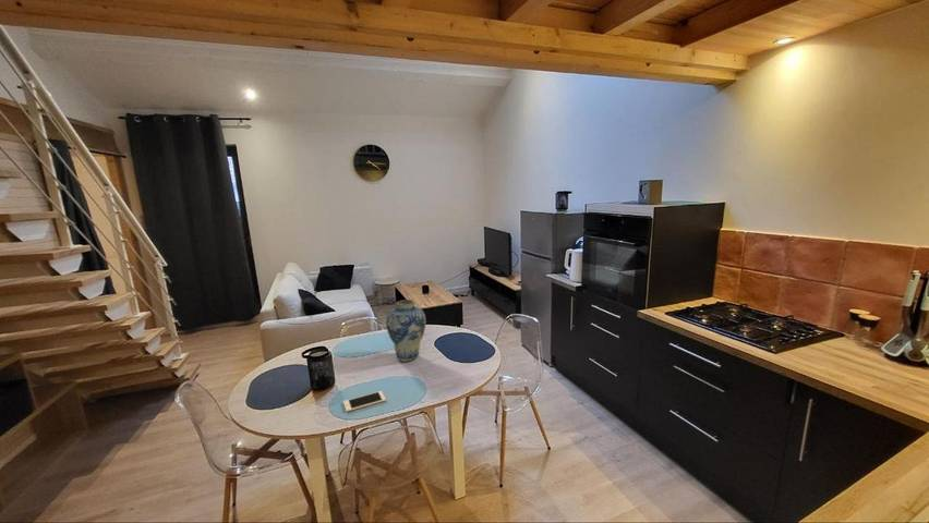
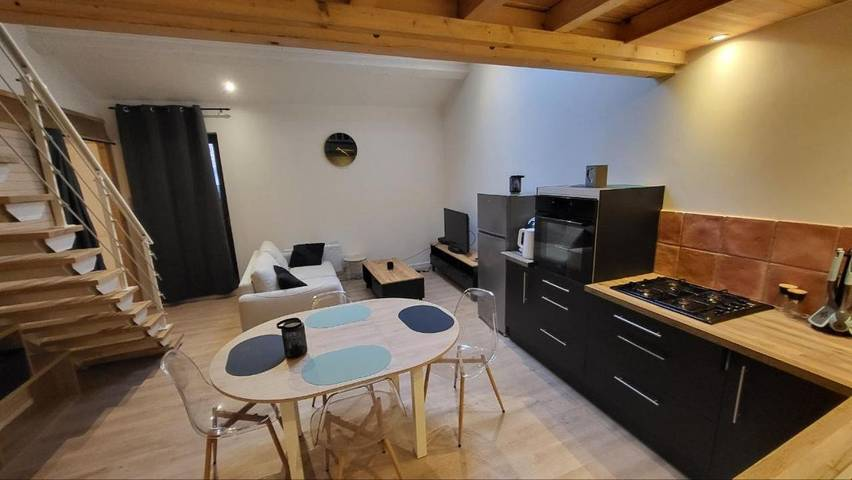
- vase [385,299,427,363]
- cell phone [342,390,387,413]
